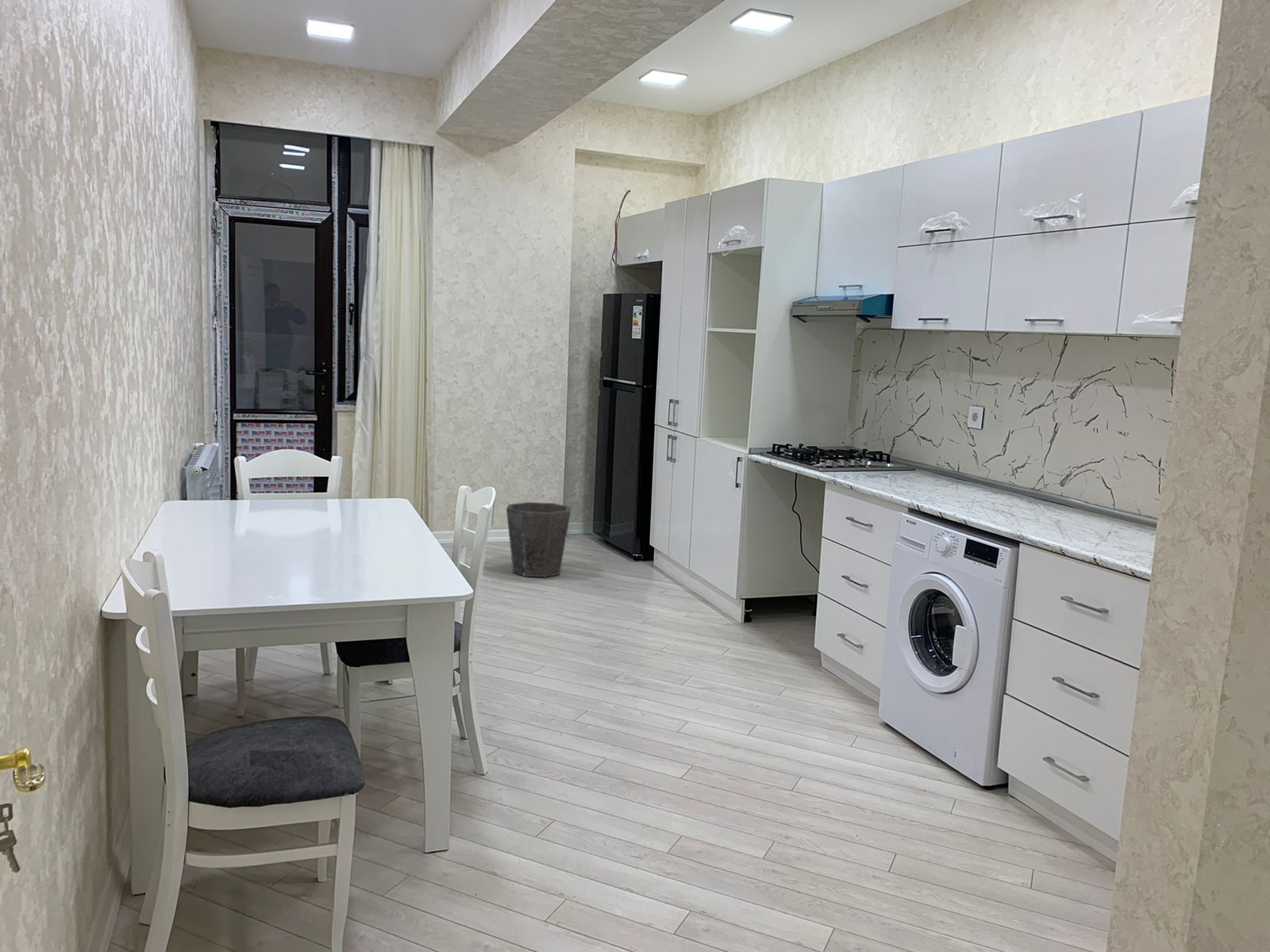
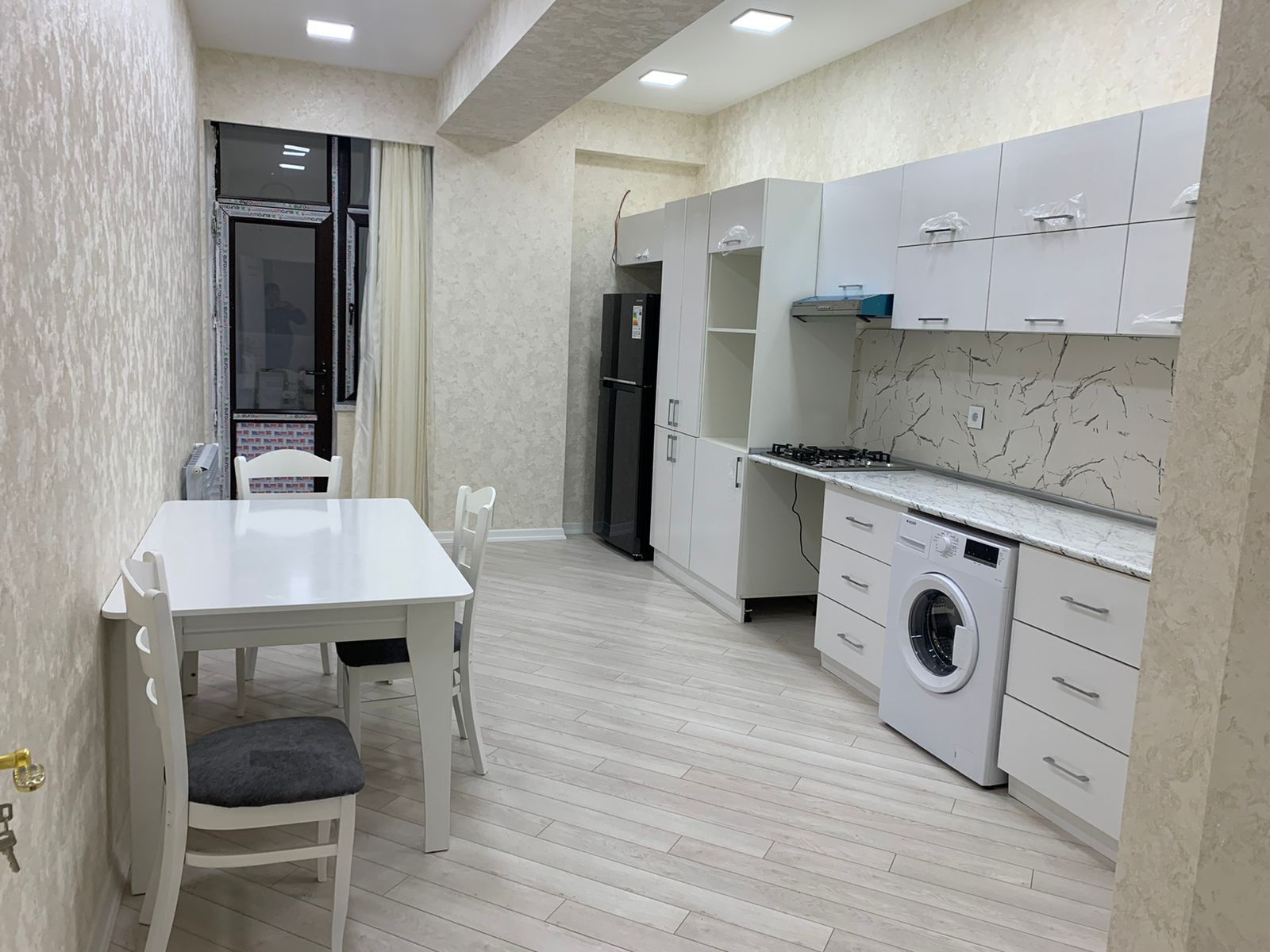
- waste bin [506,501,572,578]
